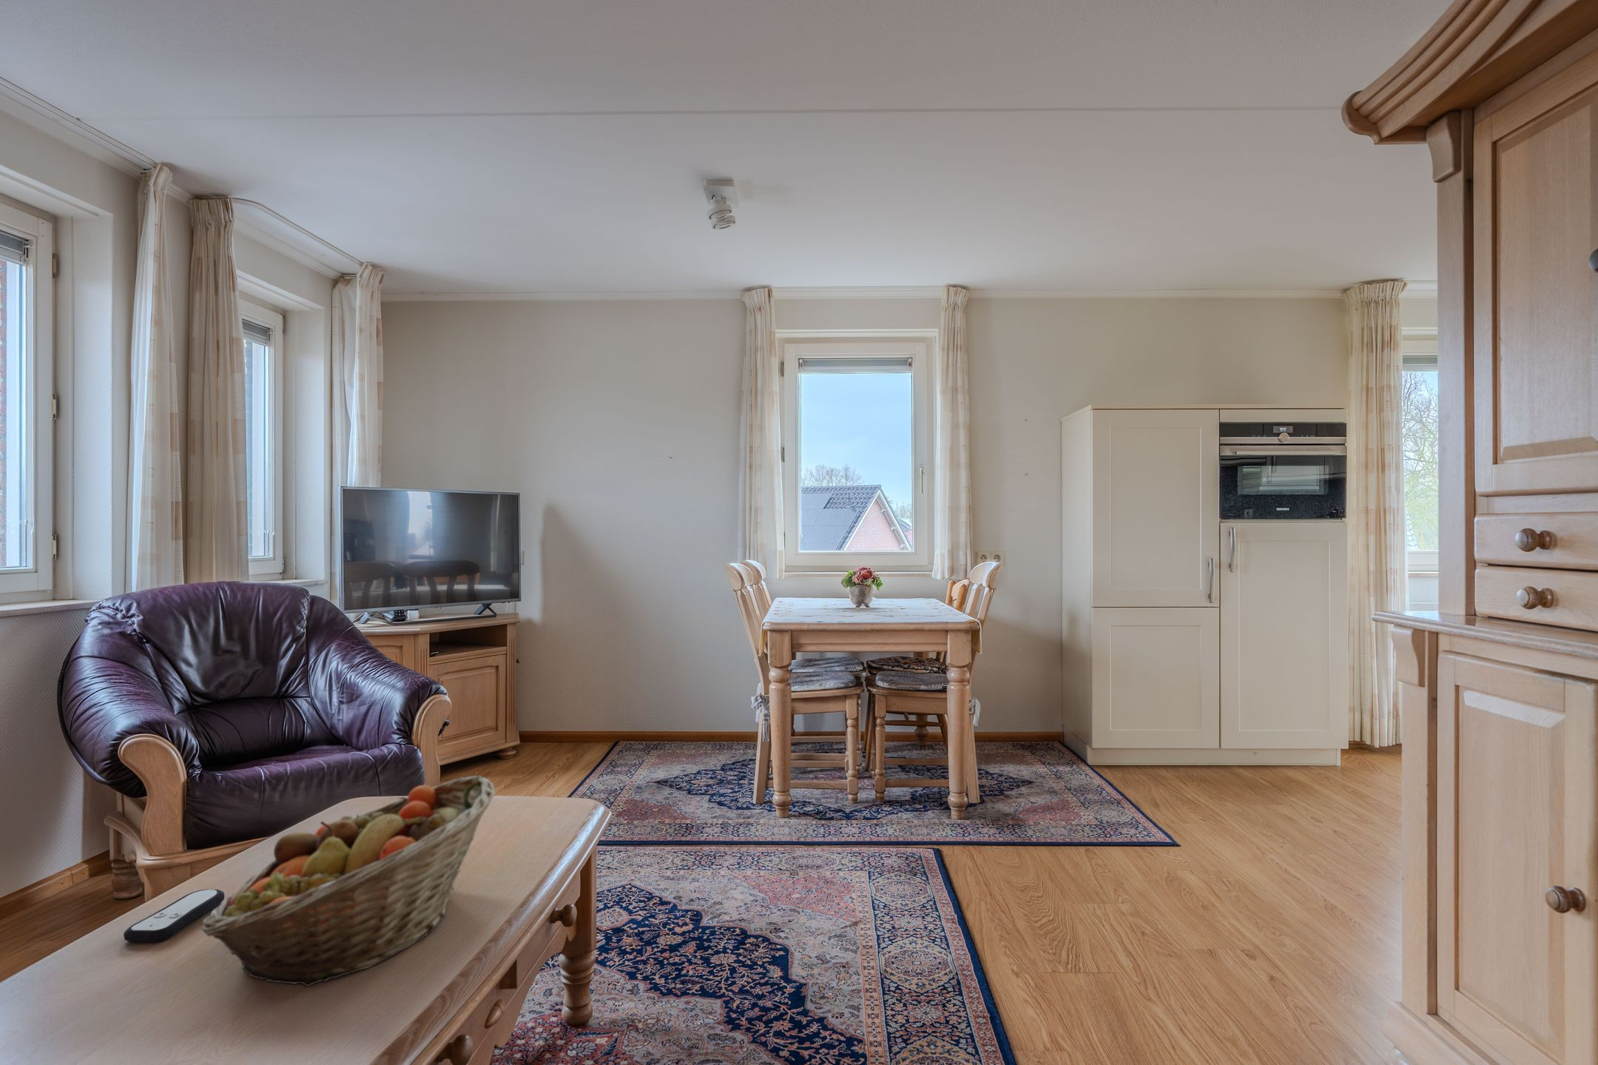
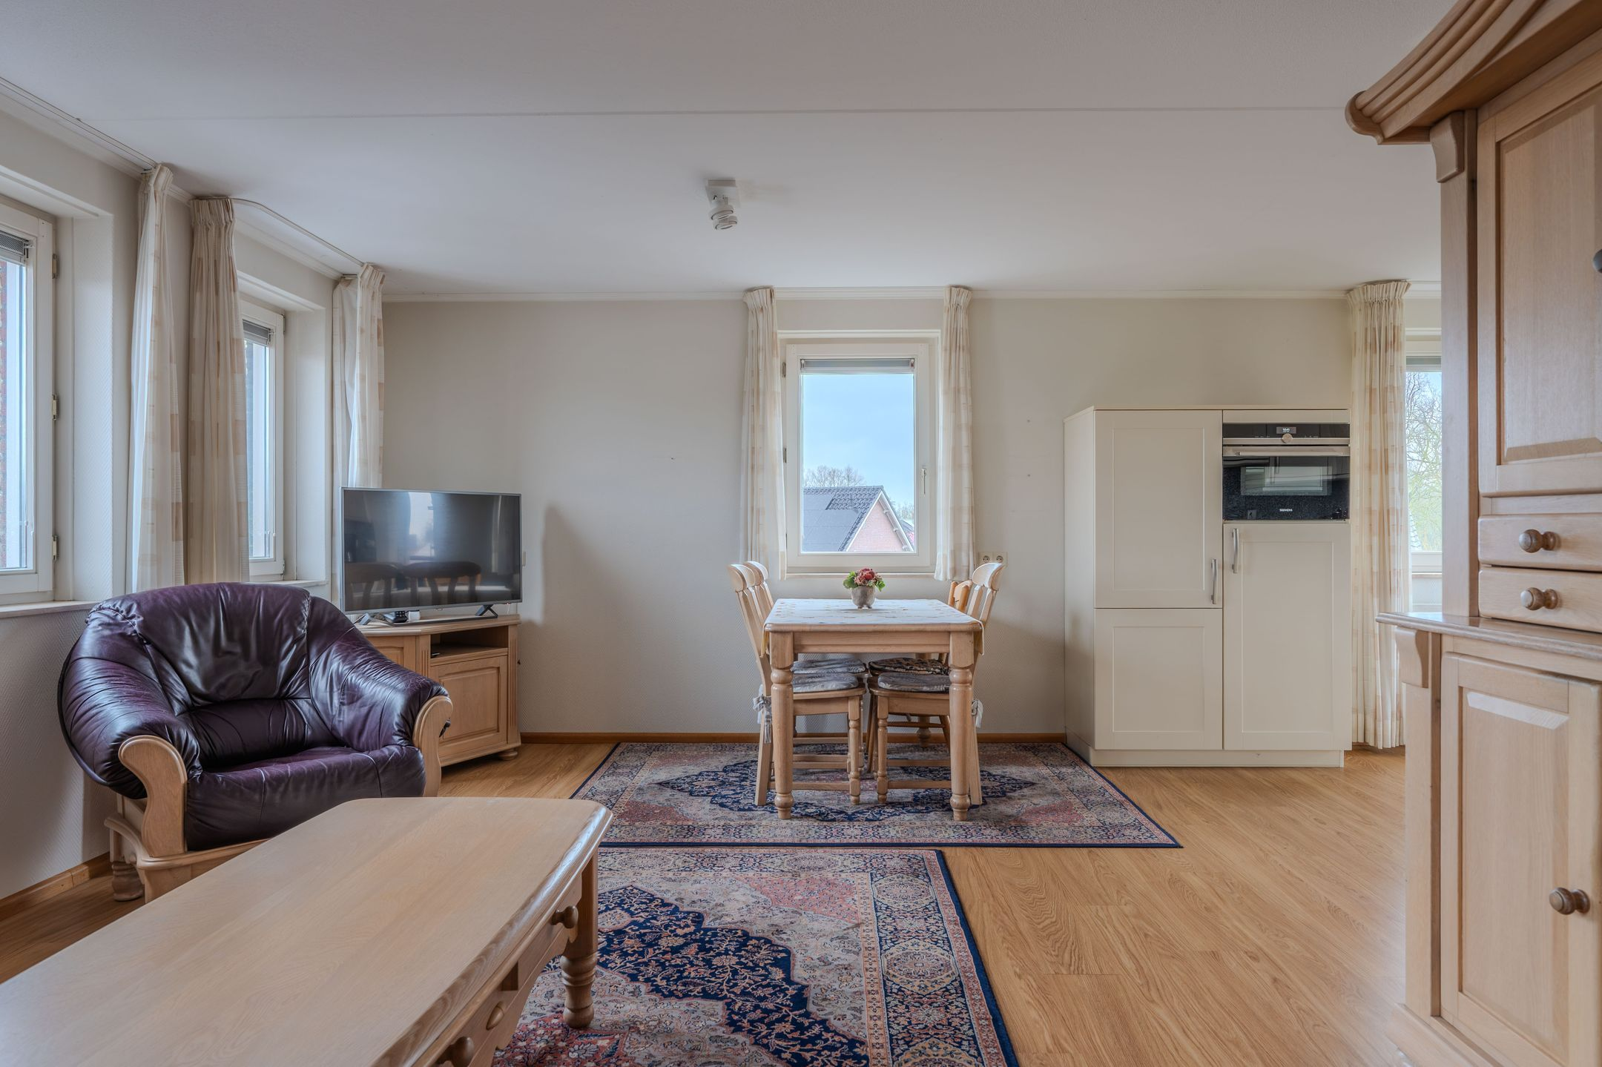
- remote control [122,889,225,944]
- fruit basket [201,775,495,988]
